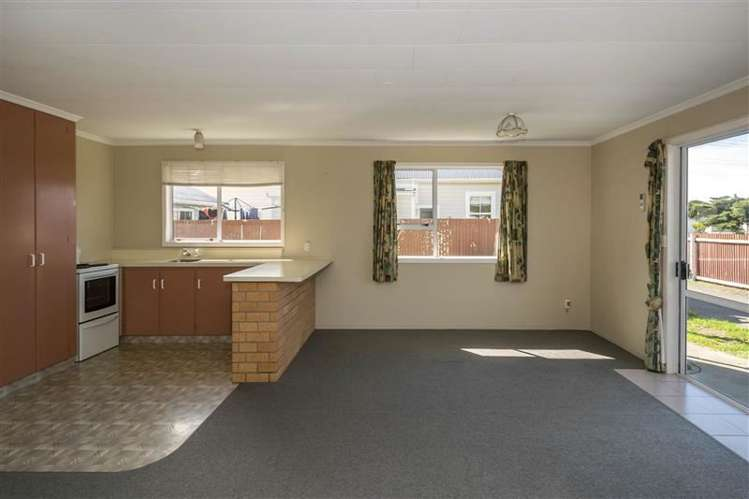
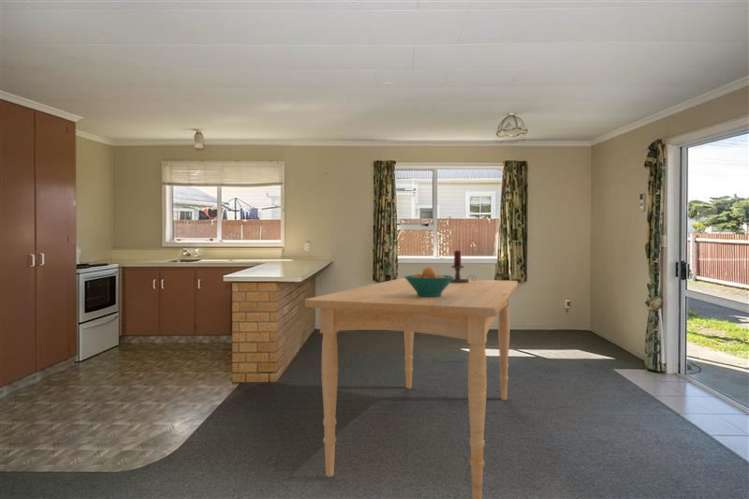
+ candle holder [450,249,477,283]
+ fruit bowl [403,266,455,297]
+ dining table [304,277,519,499]
